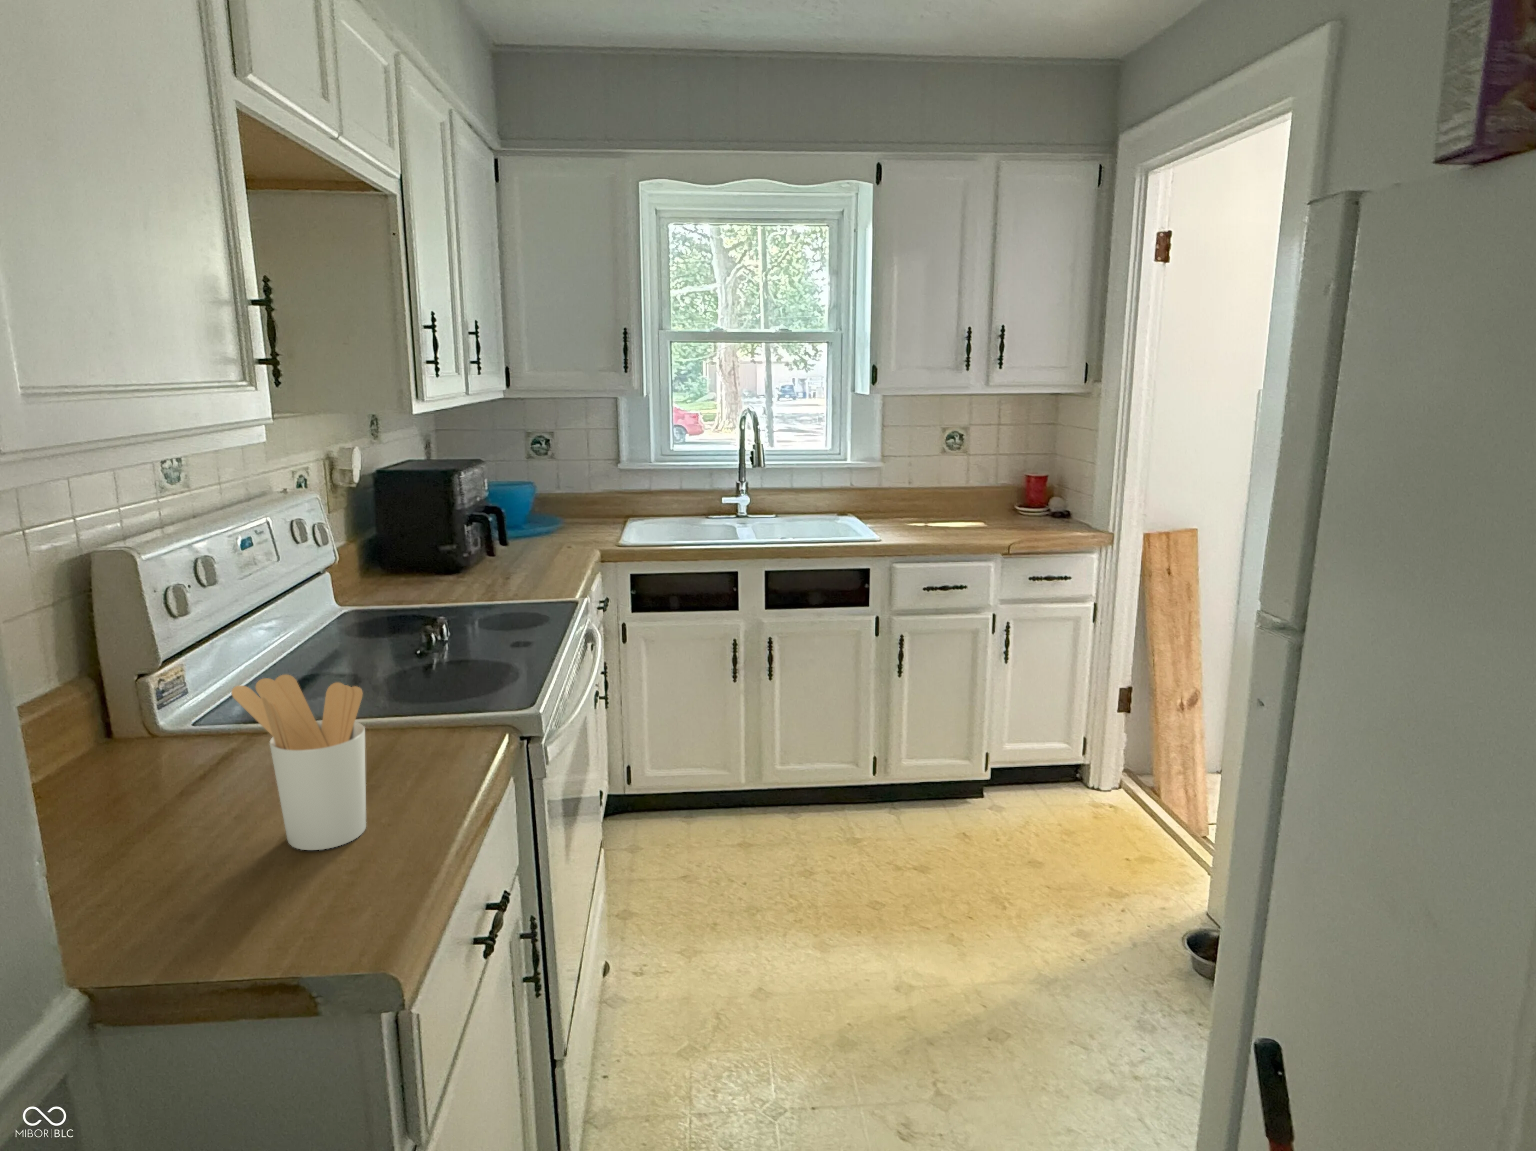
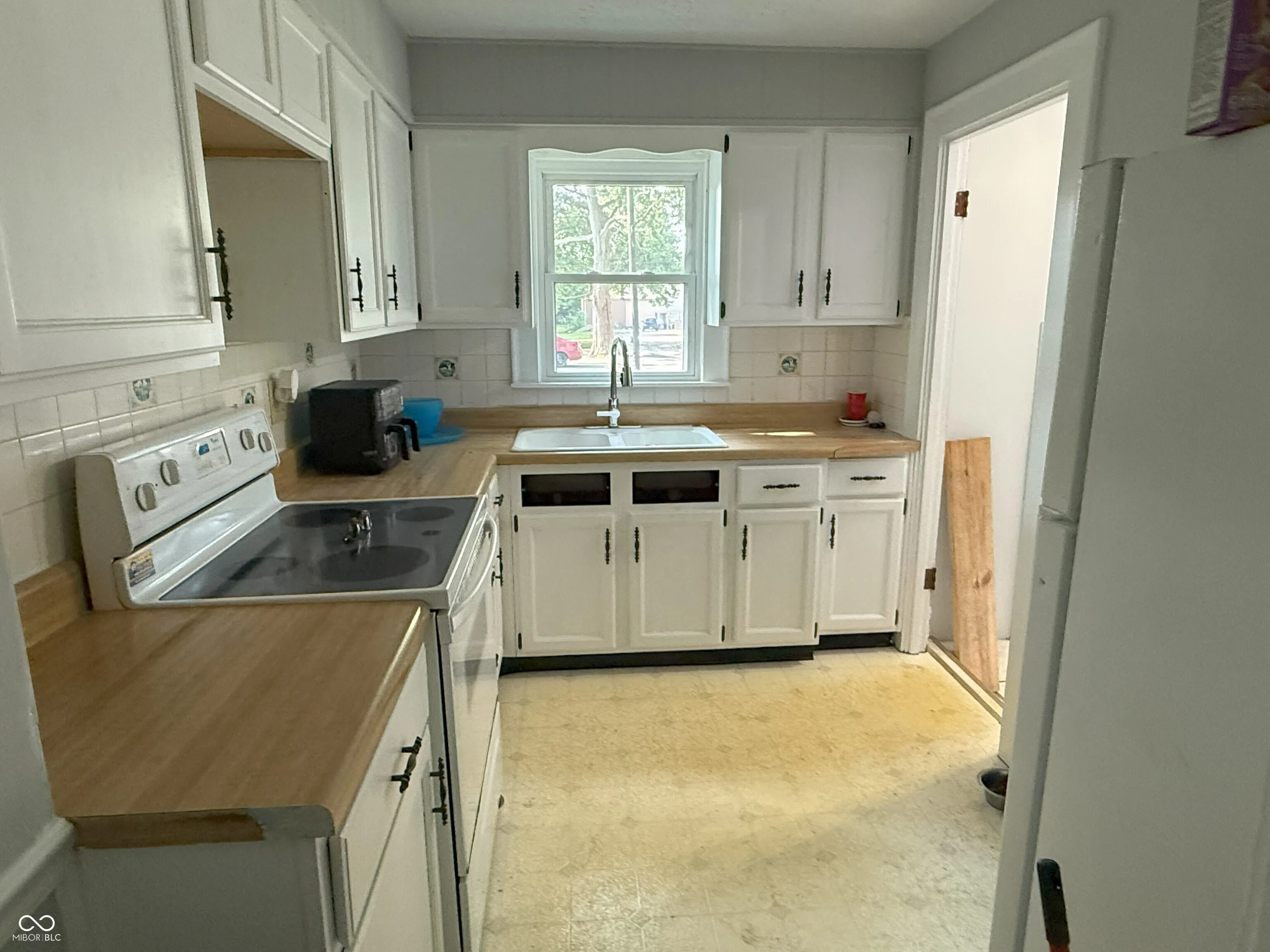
- utensil holder [231,673,366,851]
